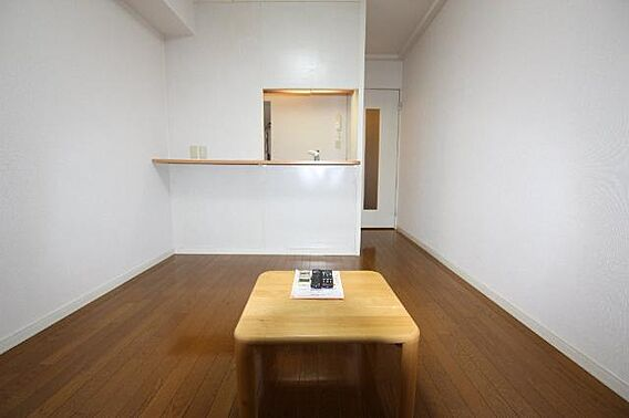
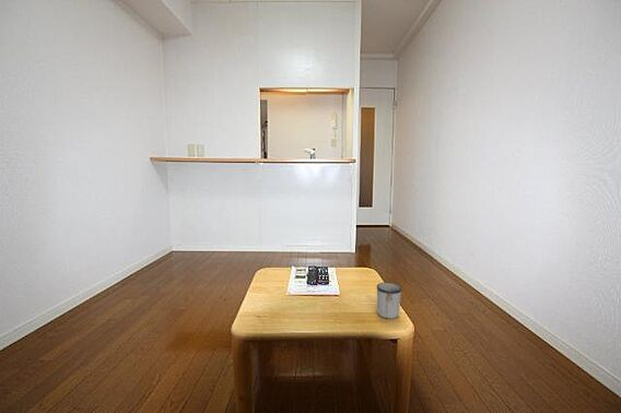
+ mug [376,282,402,320]
